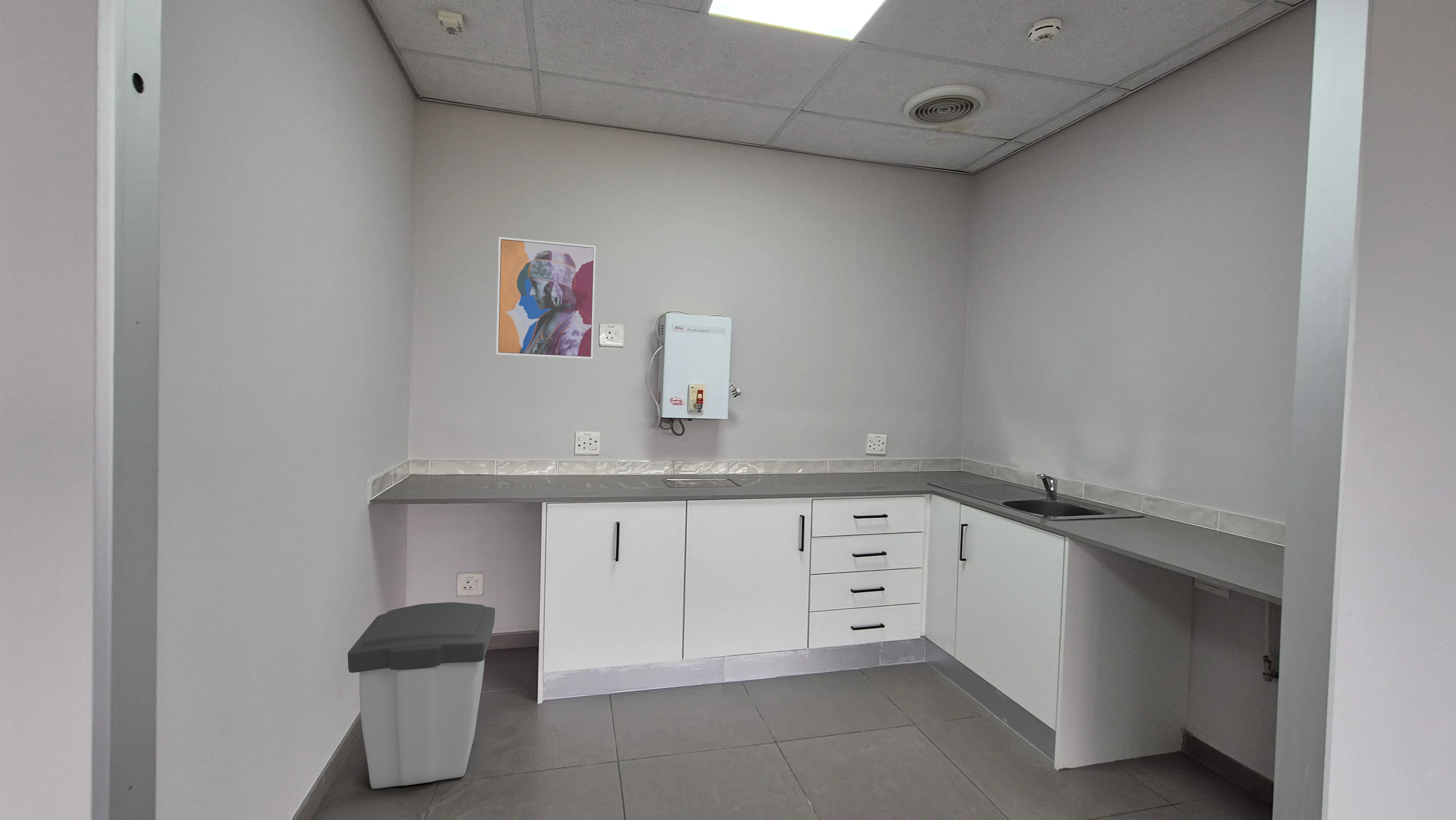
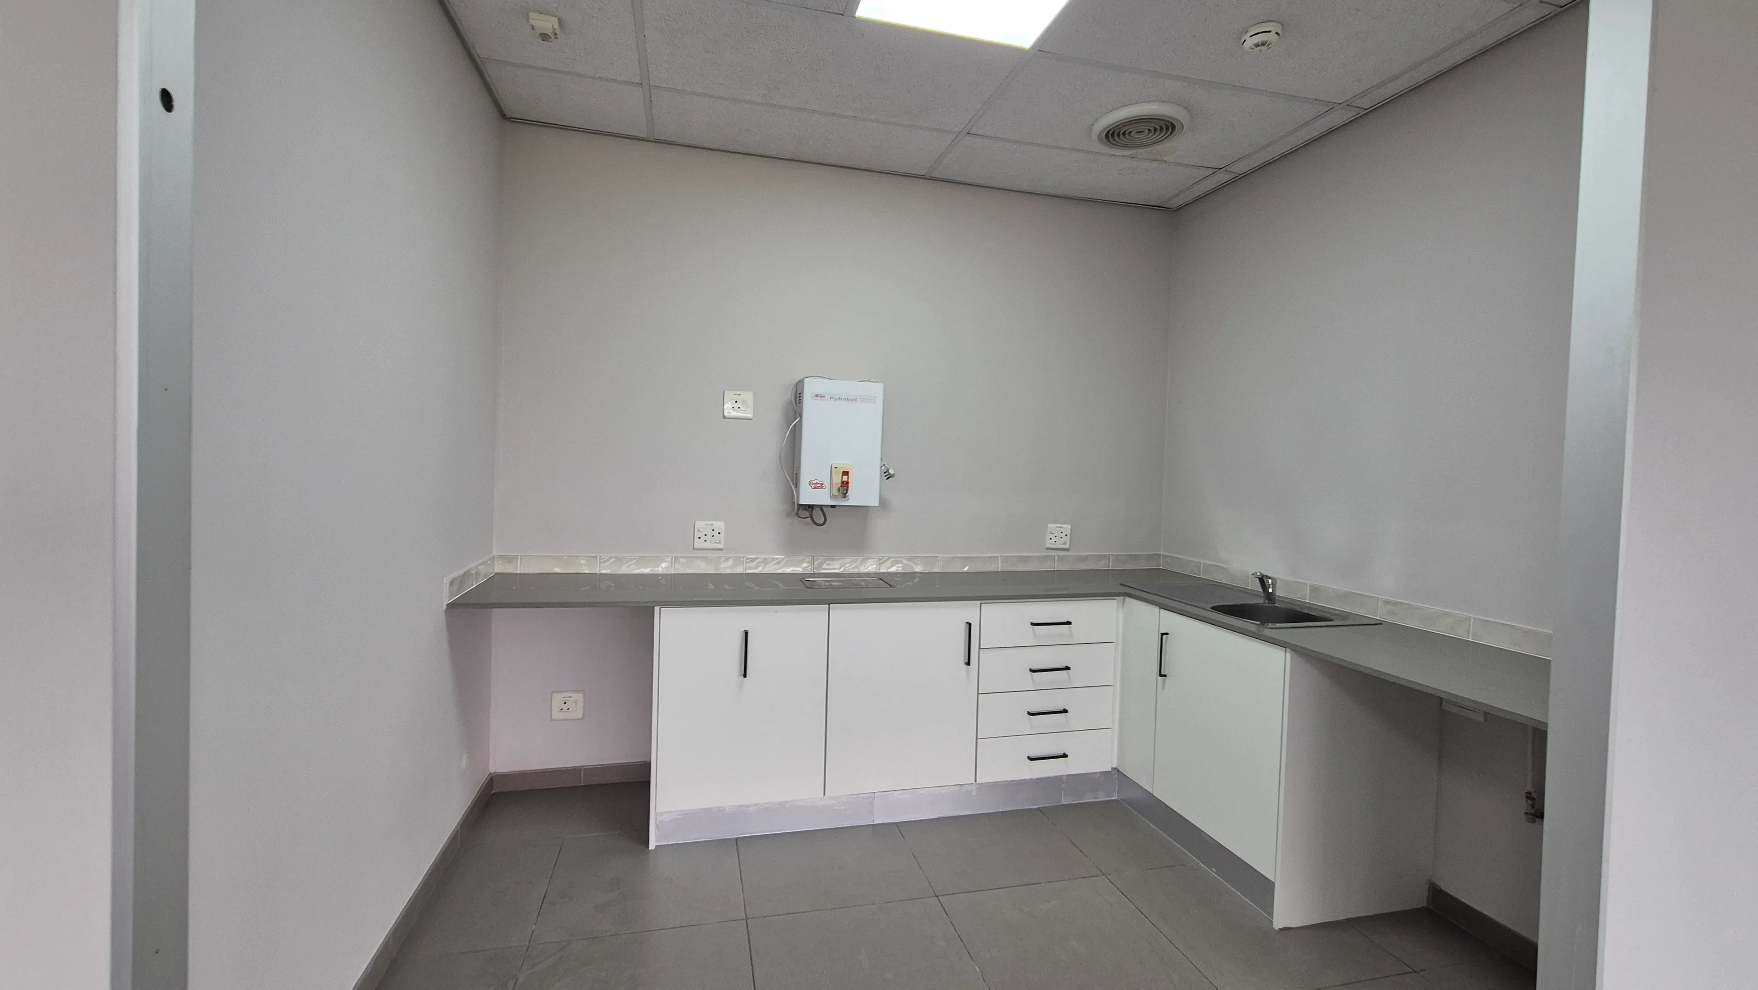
- wall art [496,237,596,359]
- trash can [347,602,495,789]
